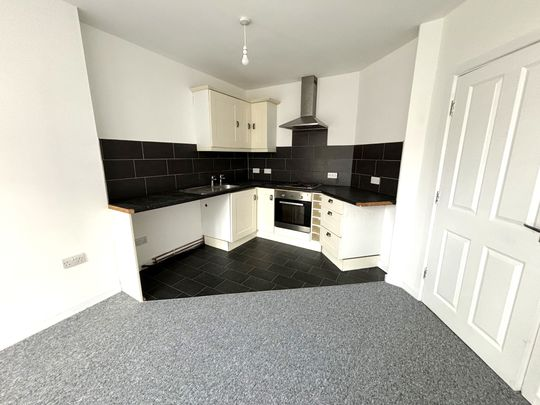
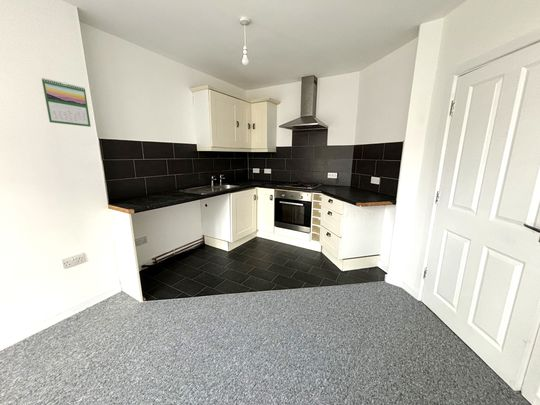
+ calendar [41,77,92,128]
